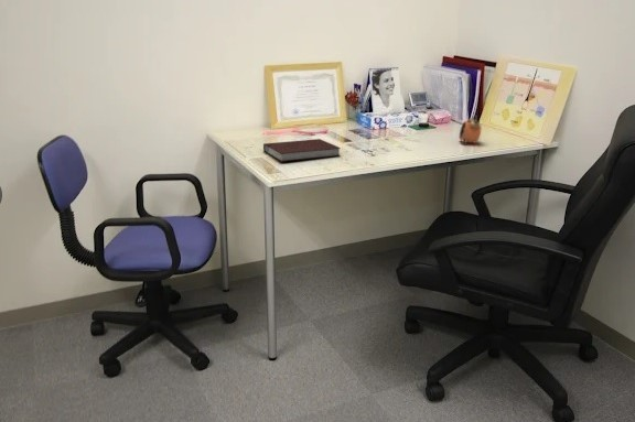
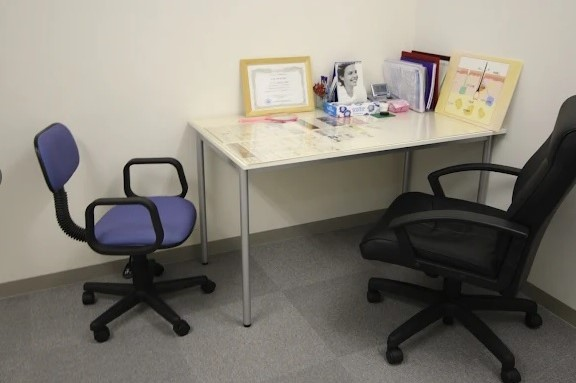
- notebook [262,138,342,163]
- alarm clock [459,113,483,145]
